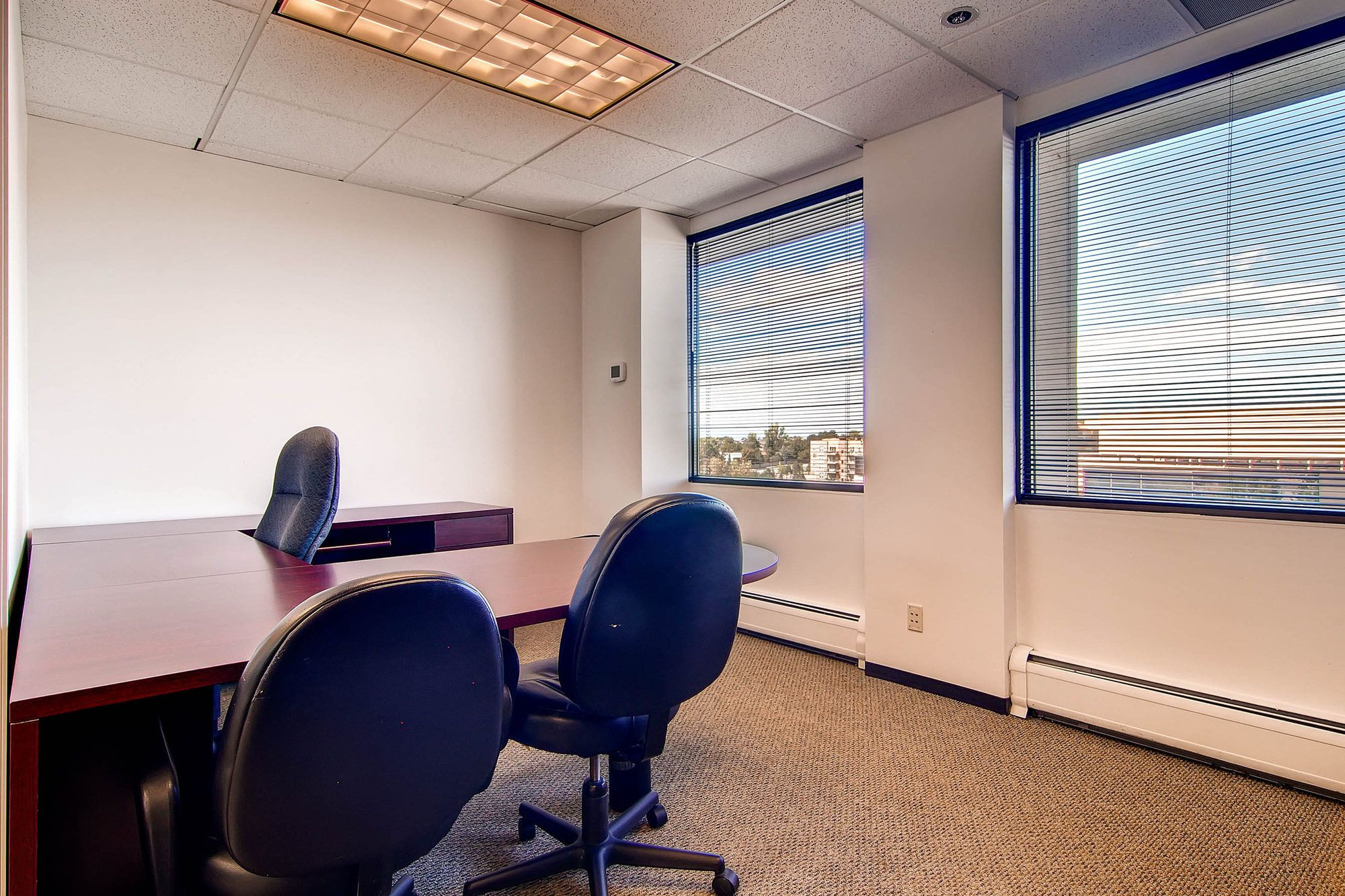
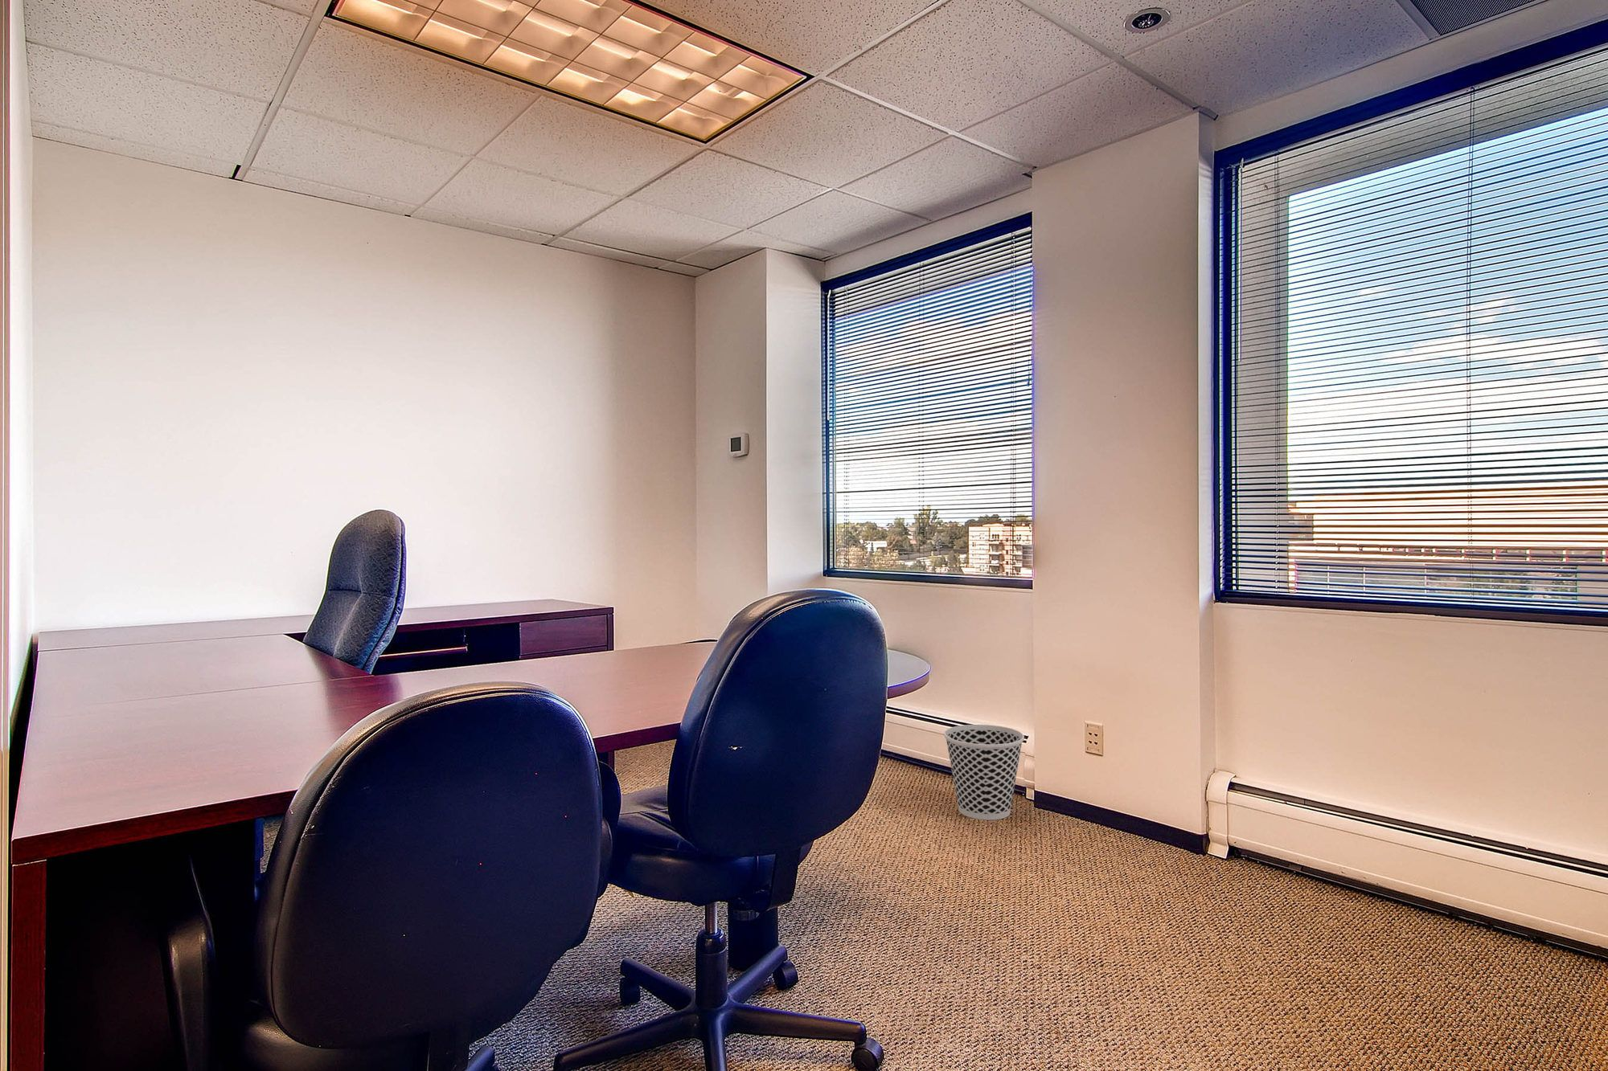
+ wastebasket [943,724,1025,820]
